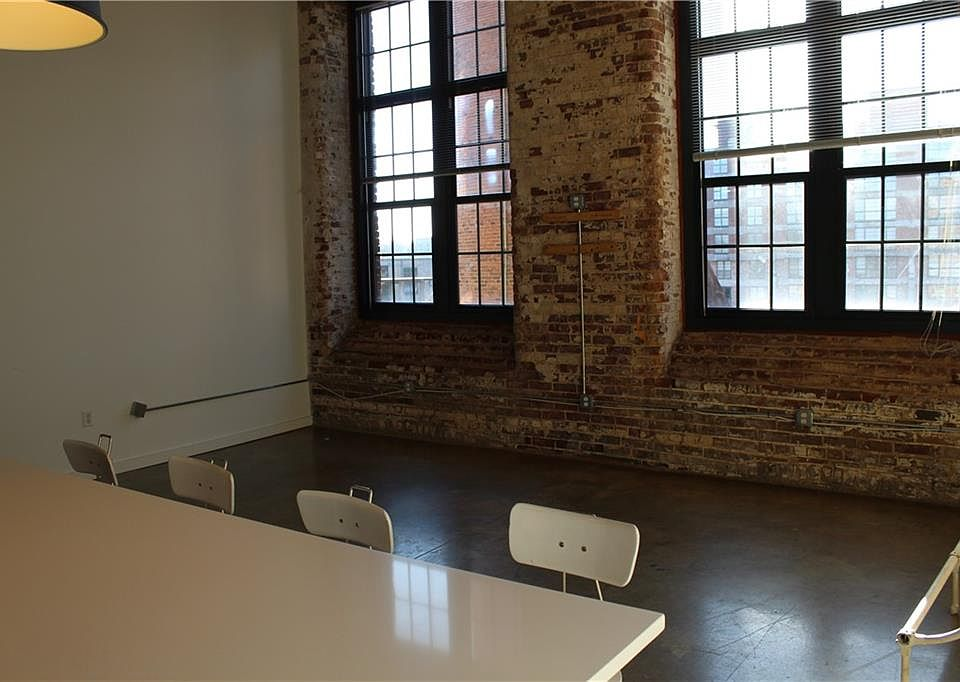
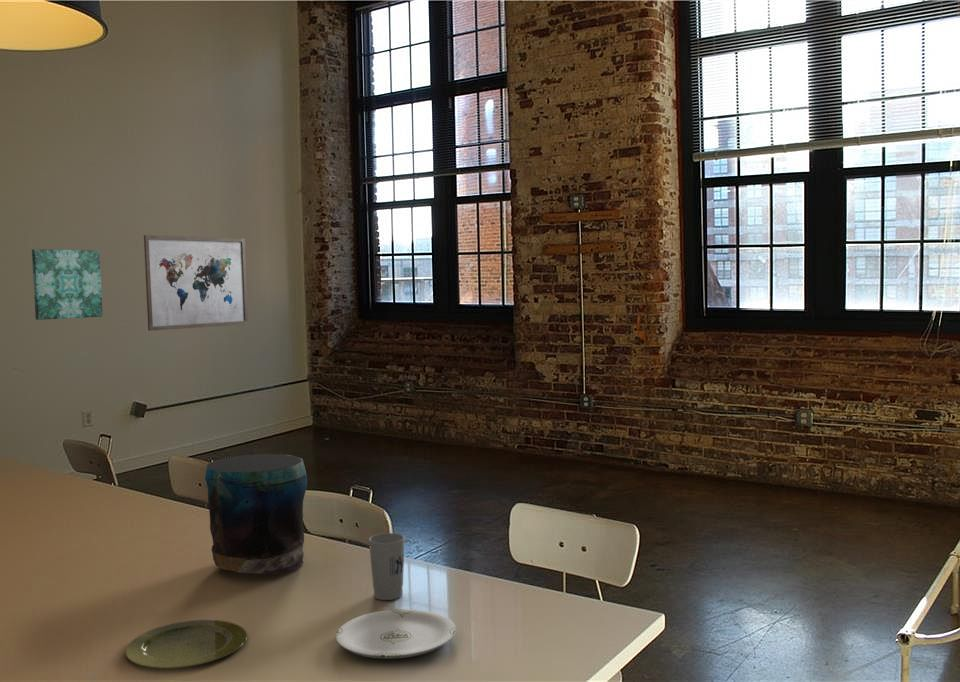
+ plate [124,619,248,669]
+ wall art [31,248,104,321]
+ vase [204,453,308,575]
+ wall art [143,234,249,332]
+ cup [368,532,406,601]
+ plate [335,608,457,660]
